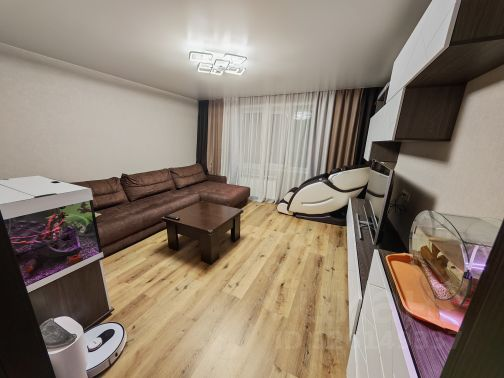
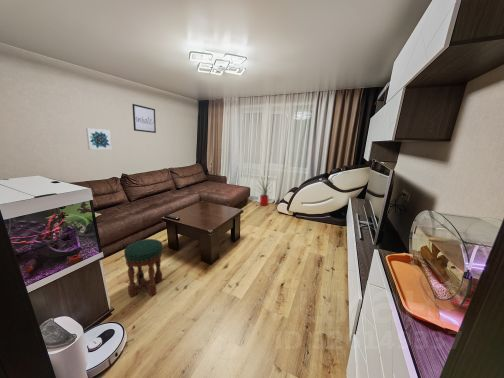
+ wall art [131,103,157,134]
+ wall art [85,127,113,151]
+ house plant [255,174,278,207]
+ stool [123,238,164,298]
